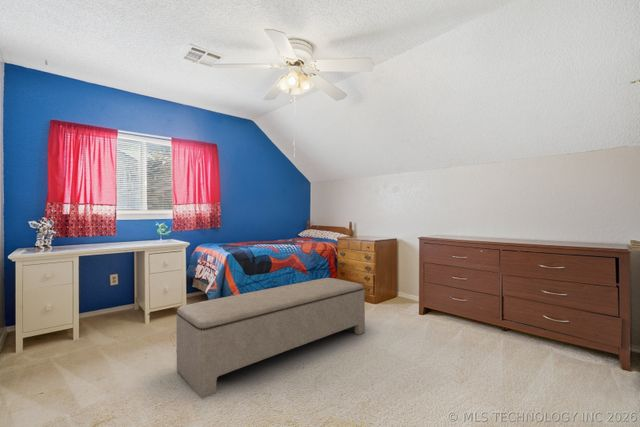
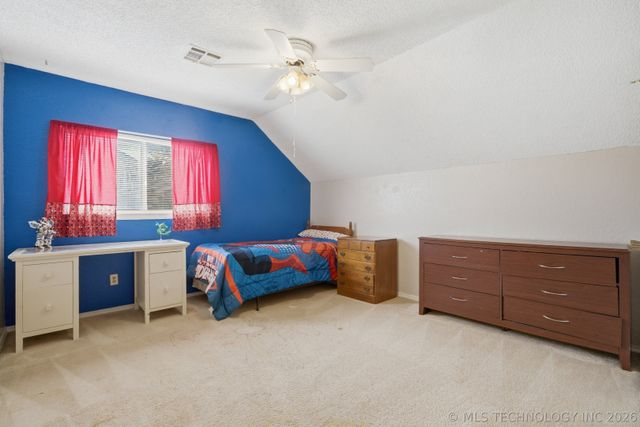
- bench [176,277,366,399]
